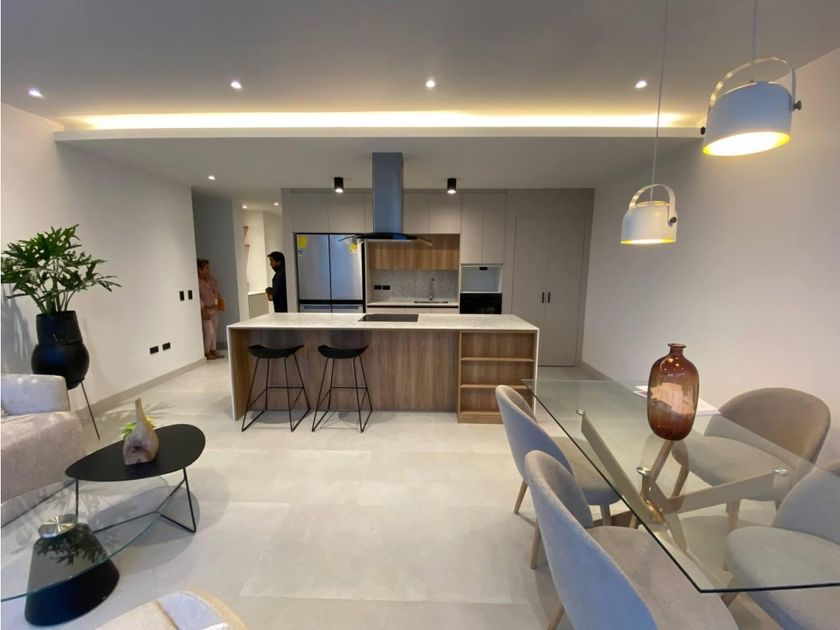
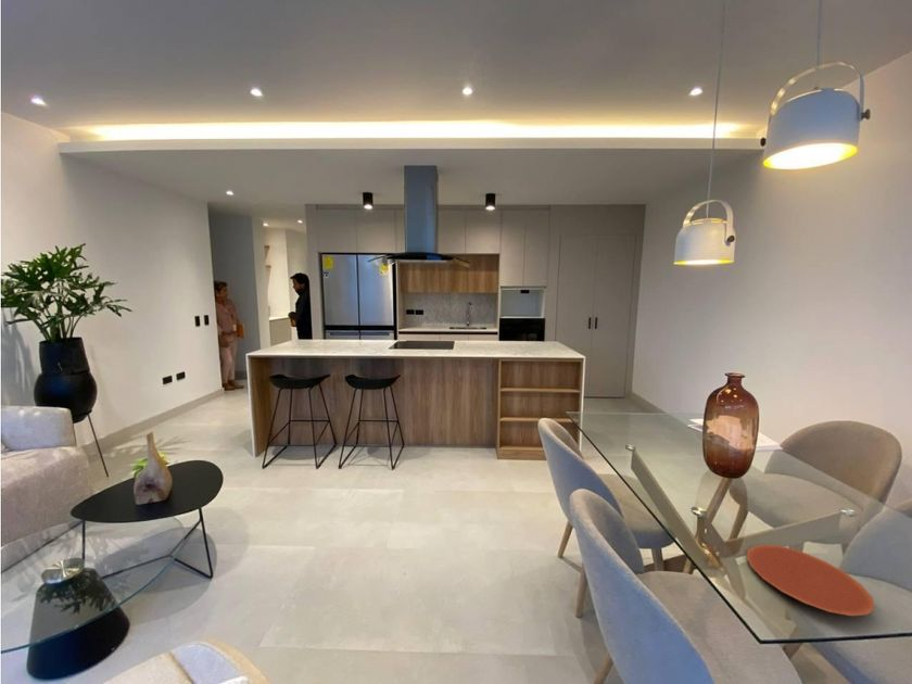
+ plate [746,544,876,617]
